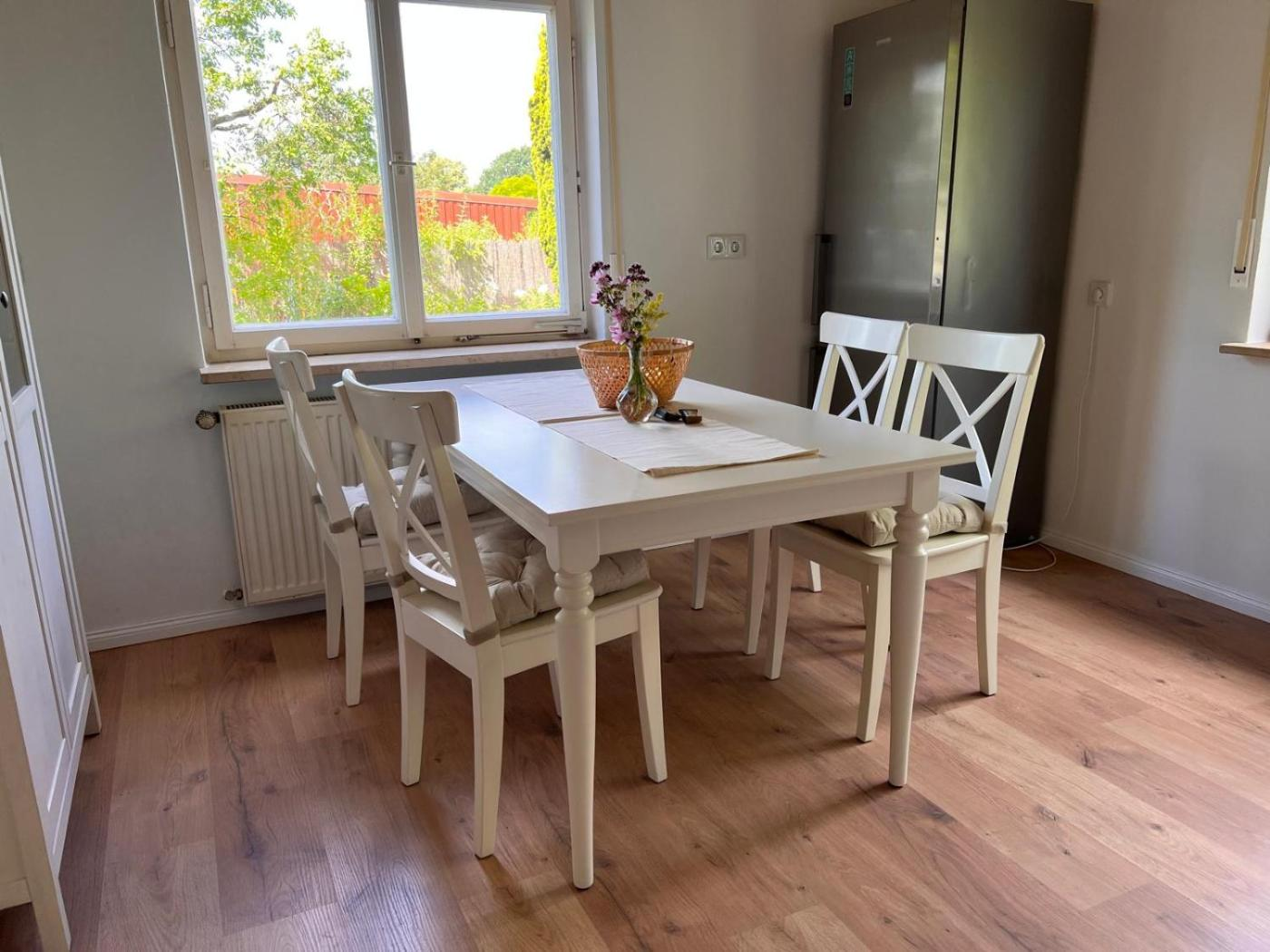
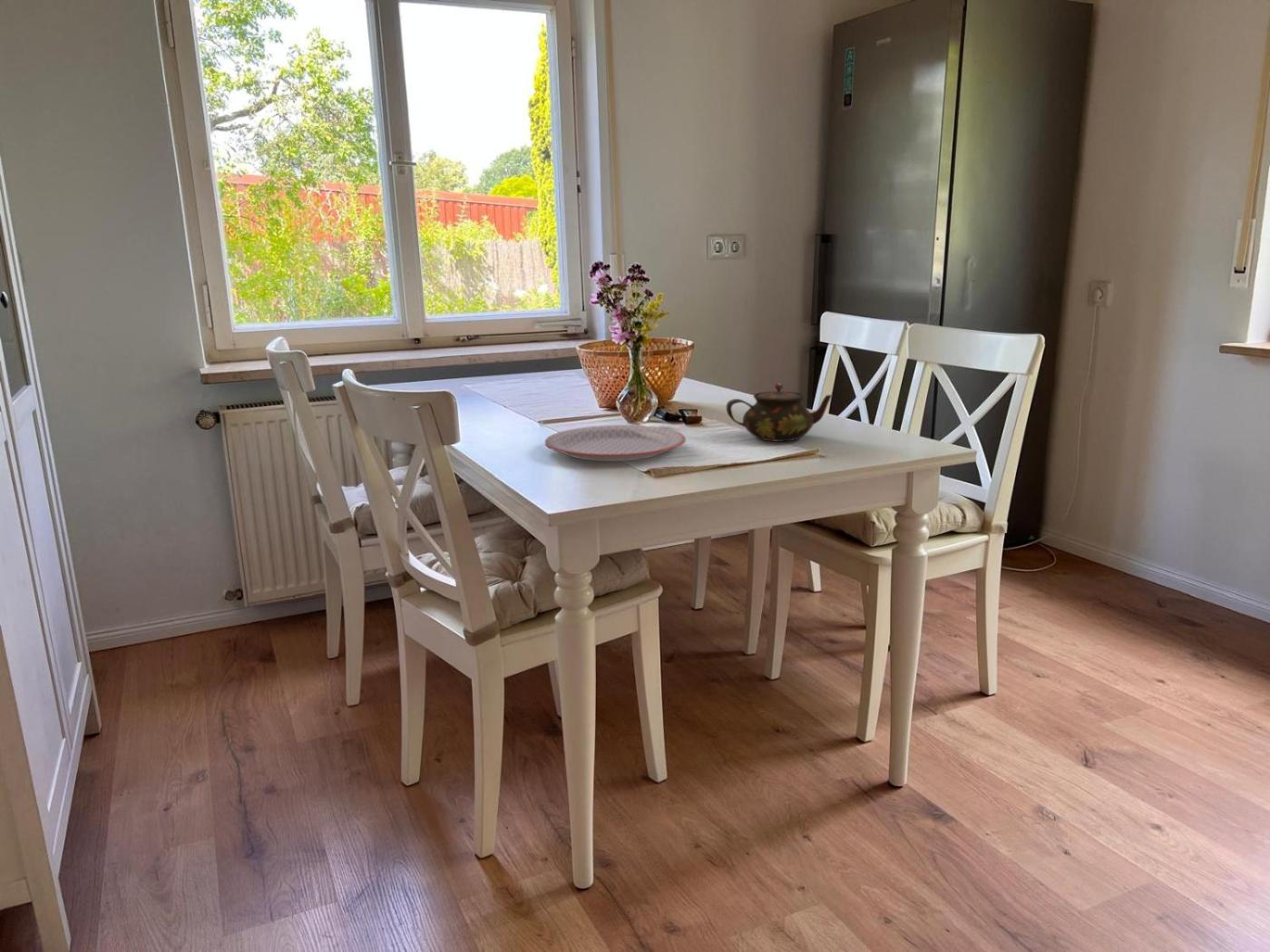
+ plate [544,424,687,462]
+ teapot [726,383,833,442]
